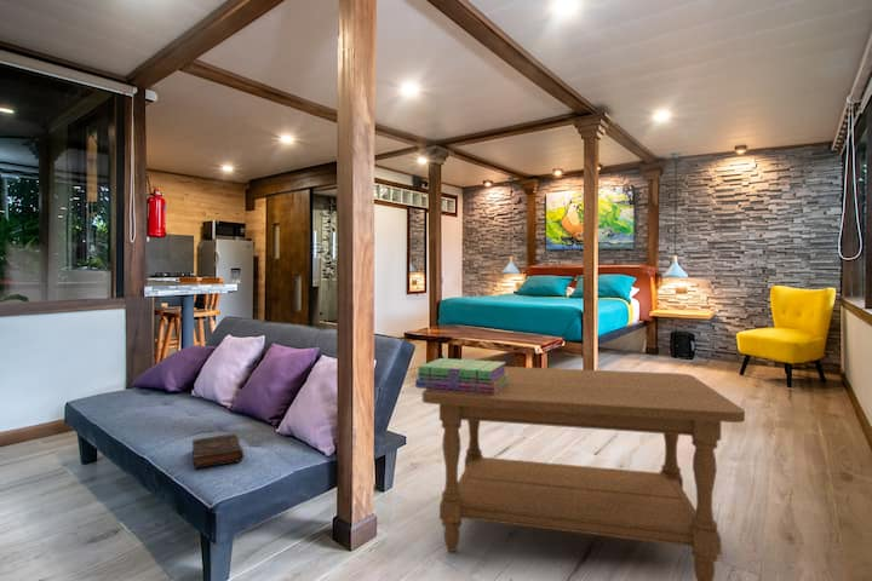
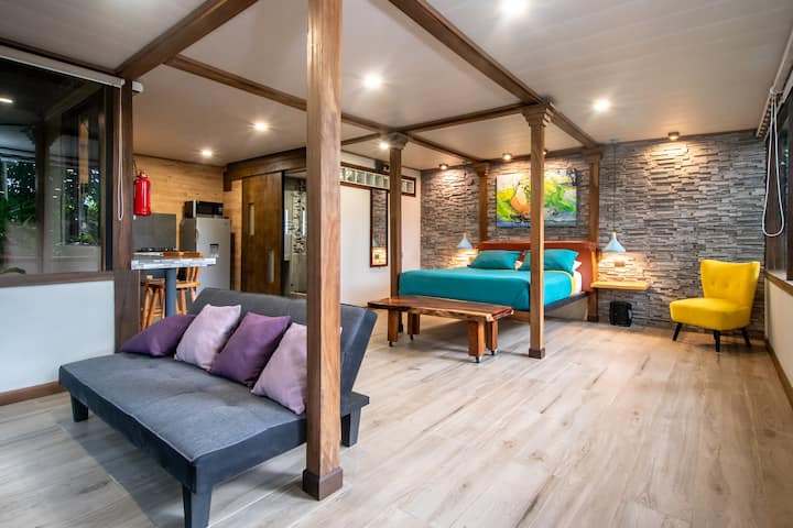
- stack of books [414,357,509,393]
- book [191,433,245,470]
- coffee table [421,366,746,581]
